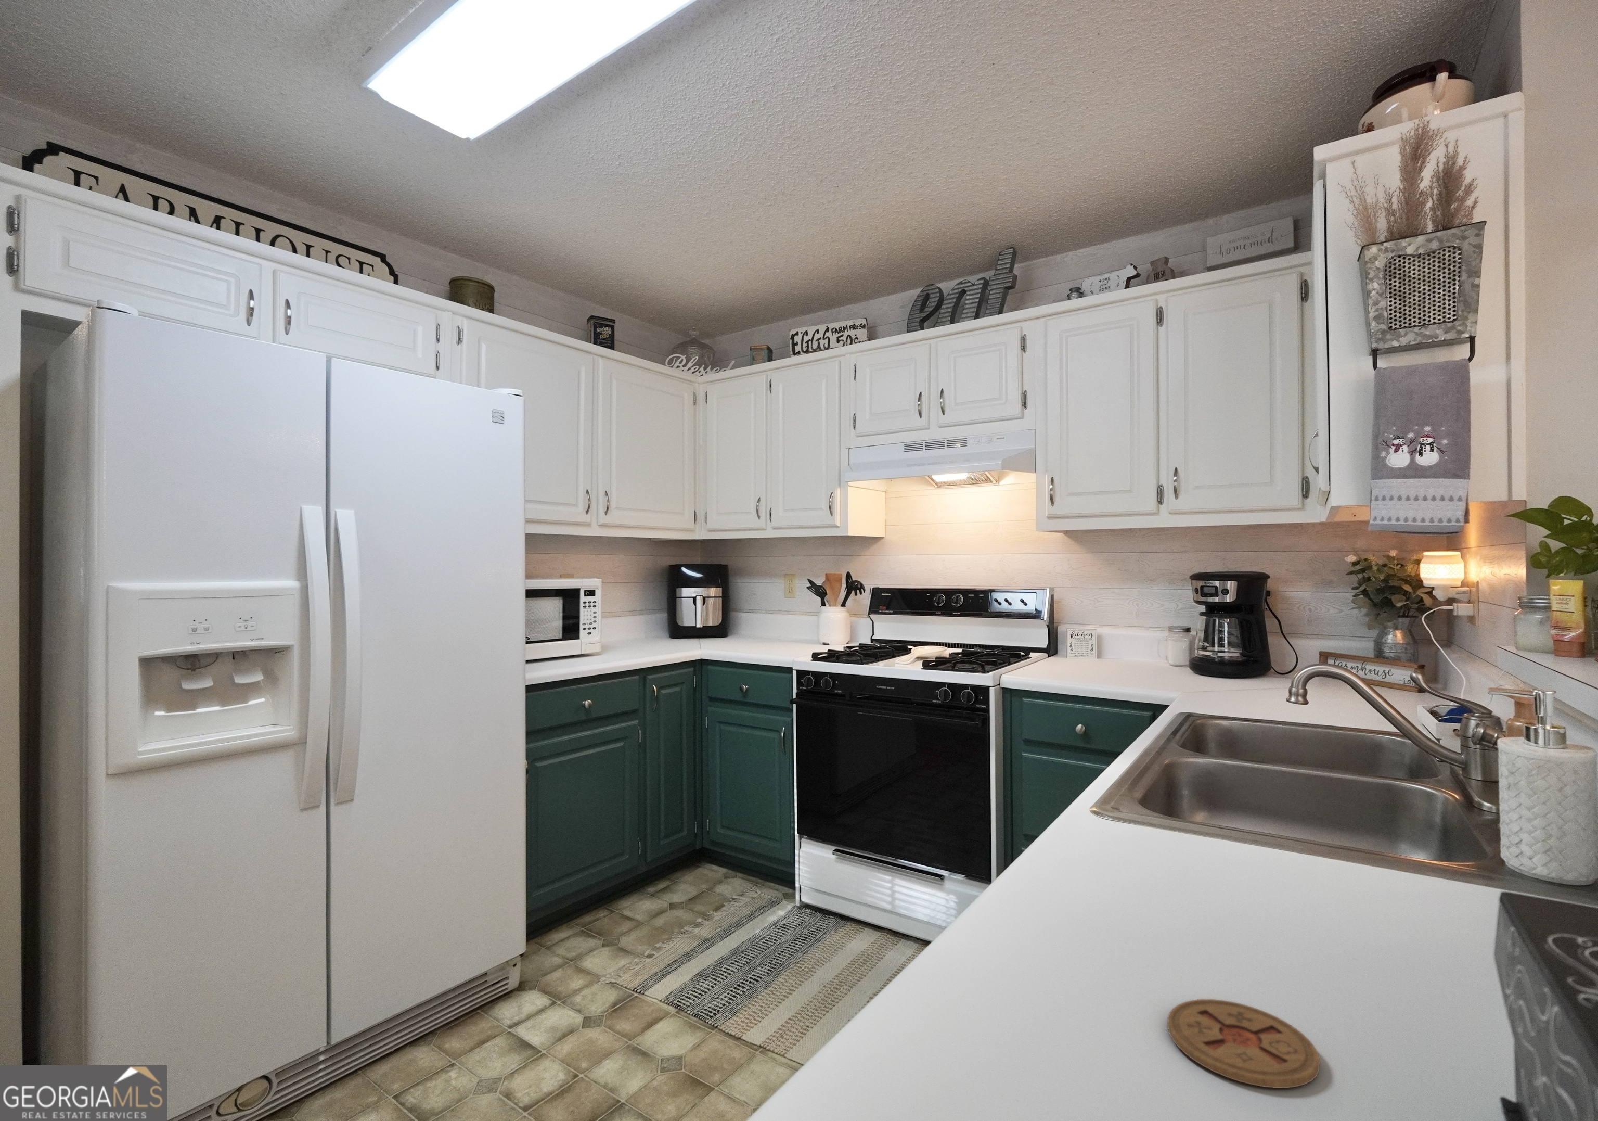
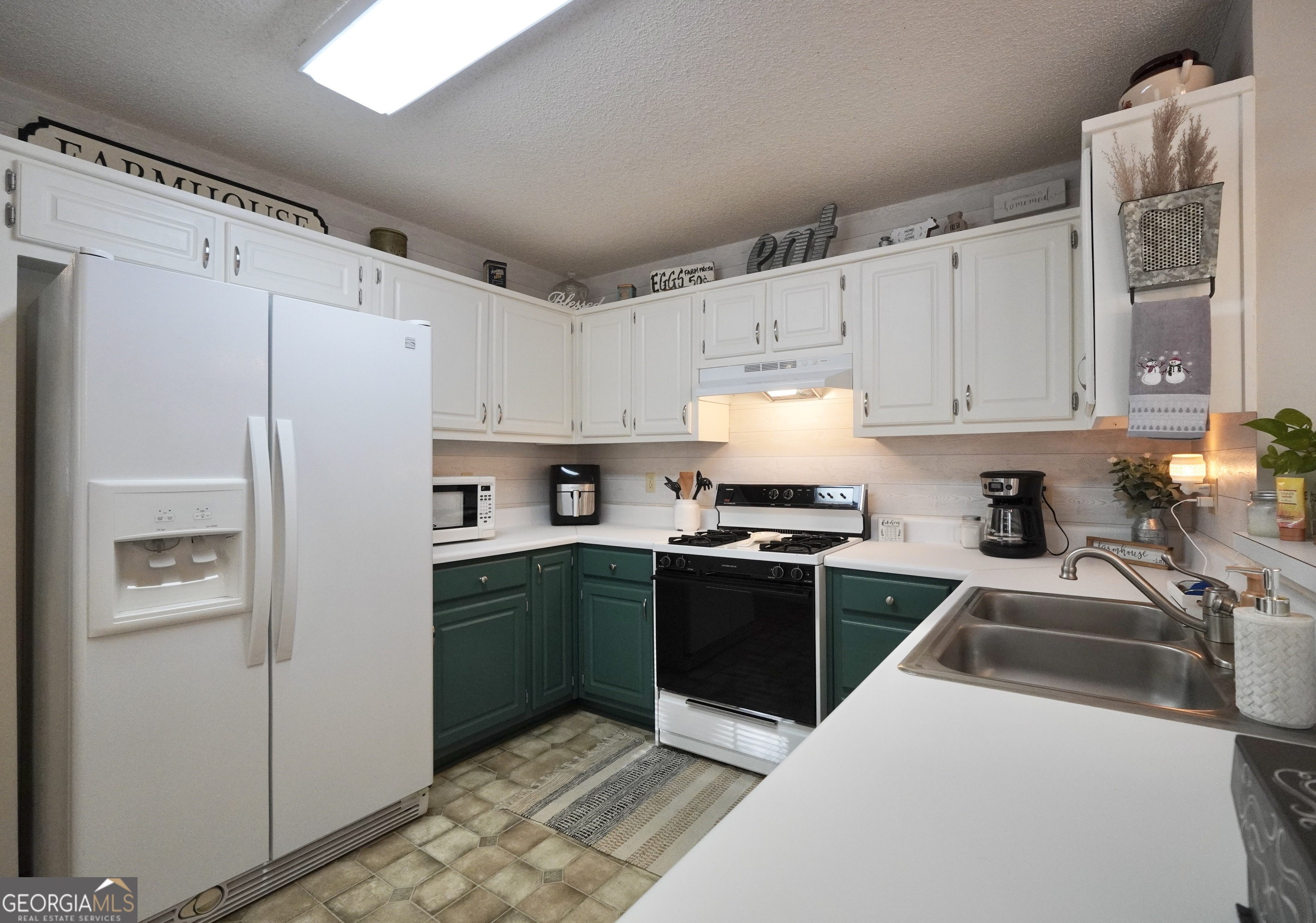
- coaster [1167,998,1320,1088]
